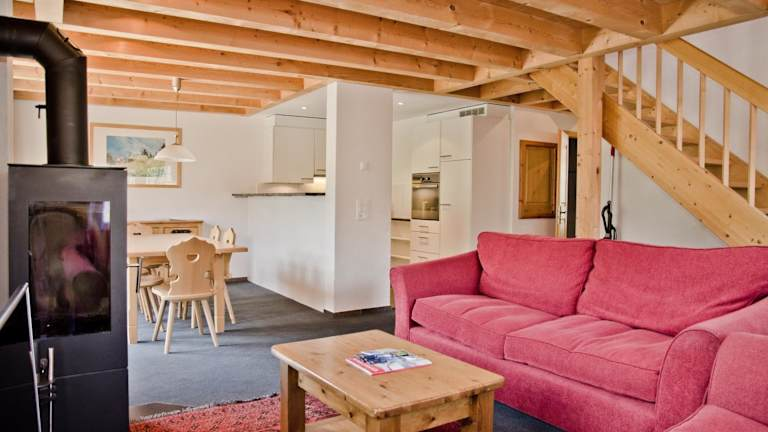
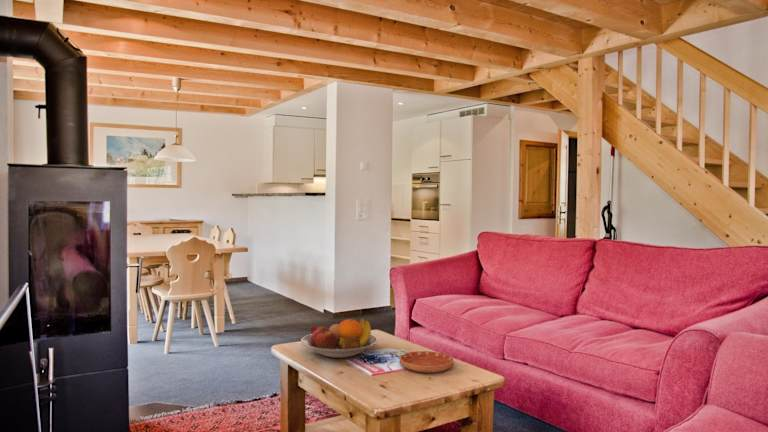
+ fruit bowl [300,317,379,359]
+ saucer [399,350,455,374]
